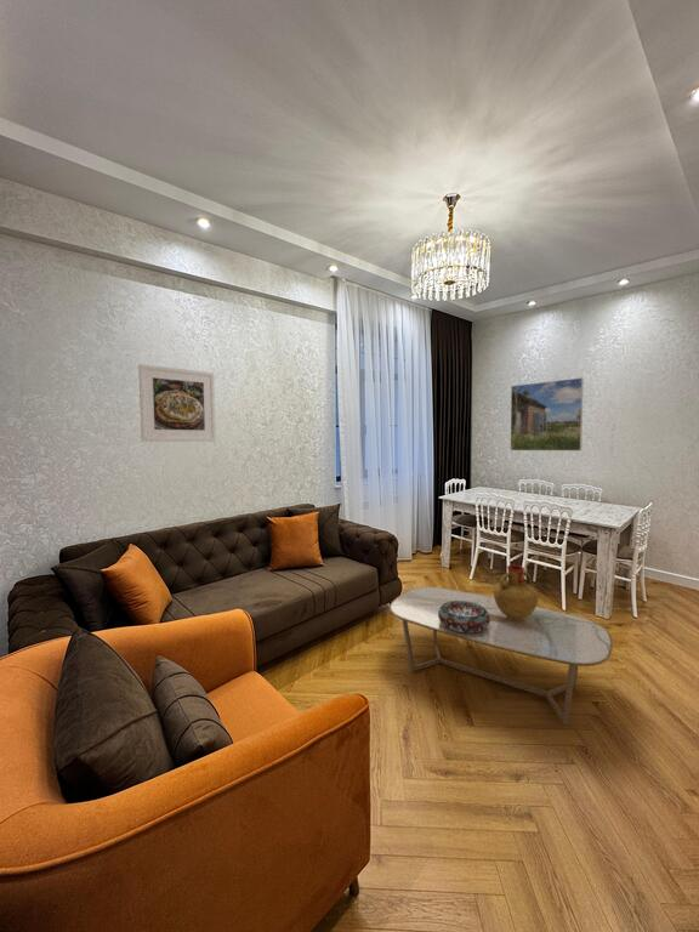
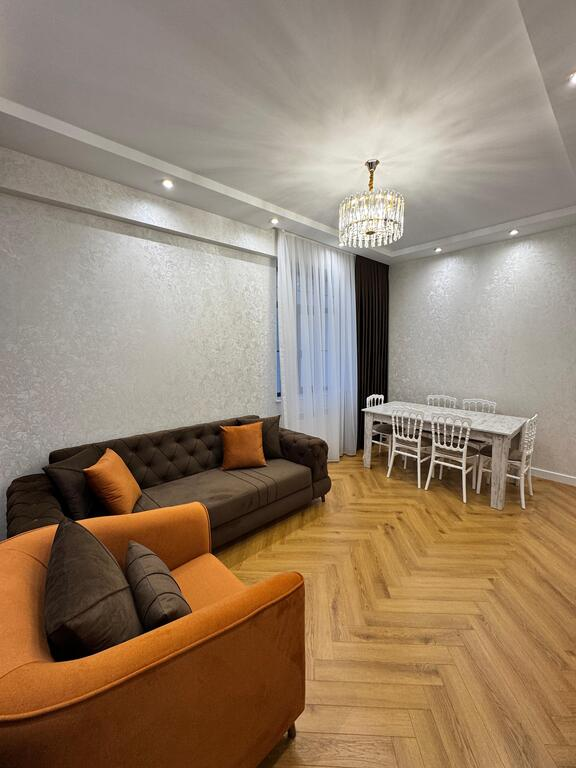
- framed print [510,376,585,453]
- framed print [137,363,217,443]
- decorative bowl [438,601,490,633]
- vase [493,564,539,621]
- coffee table [388,586,614,726]
